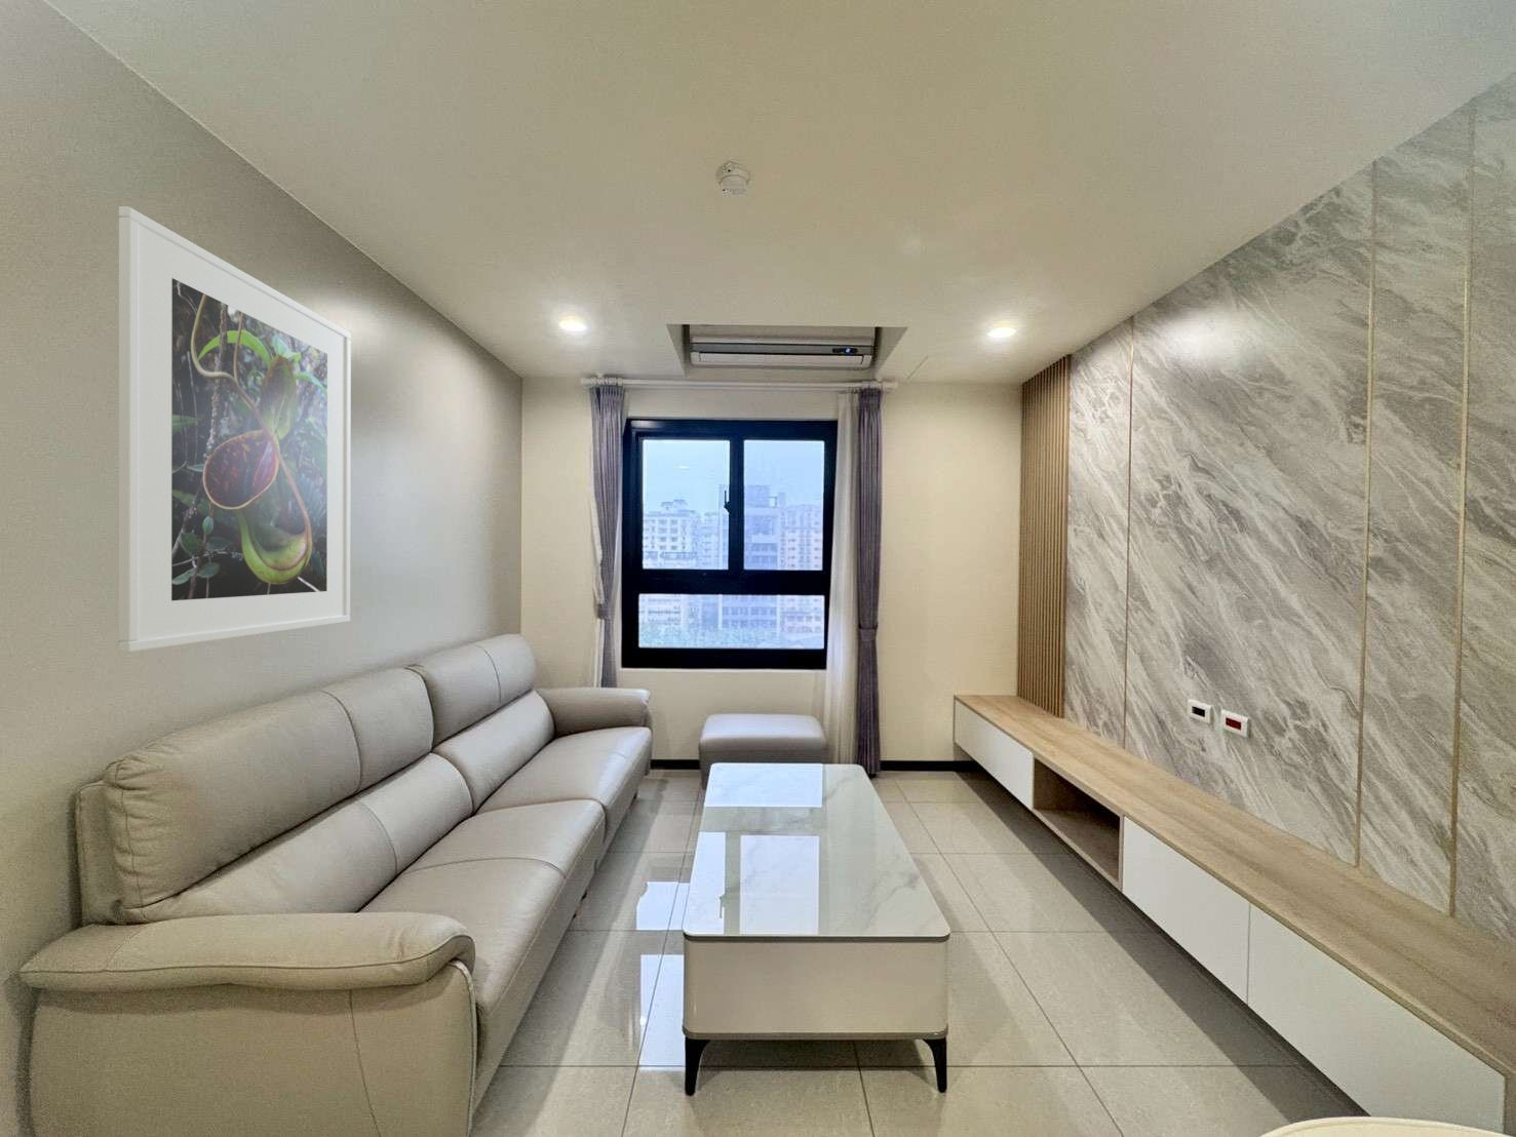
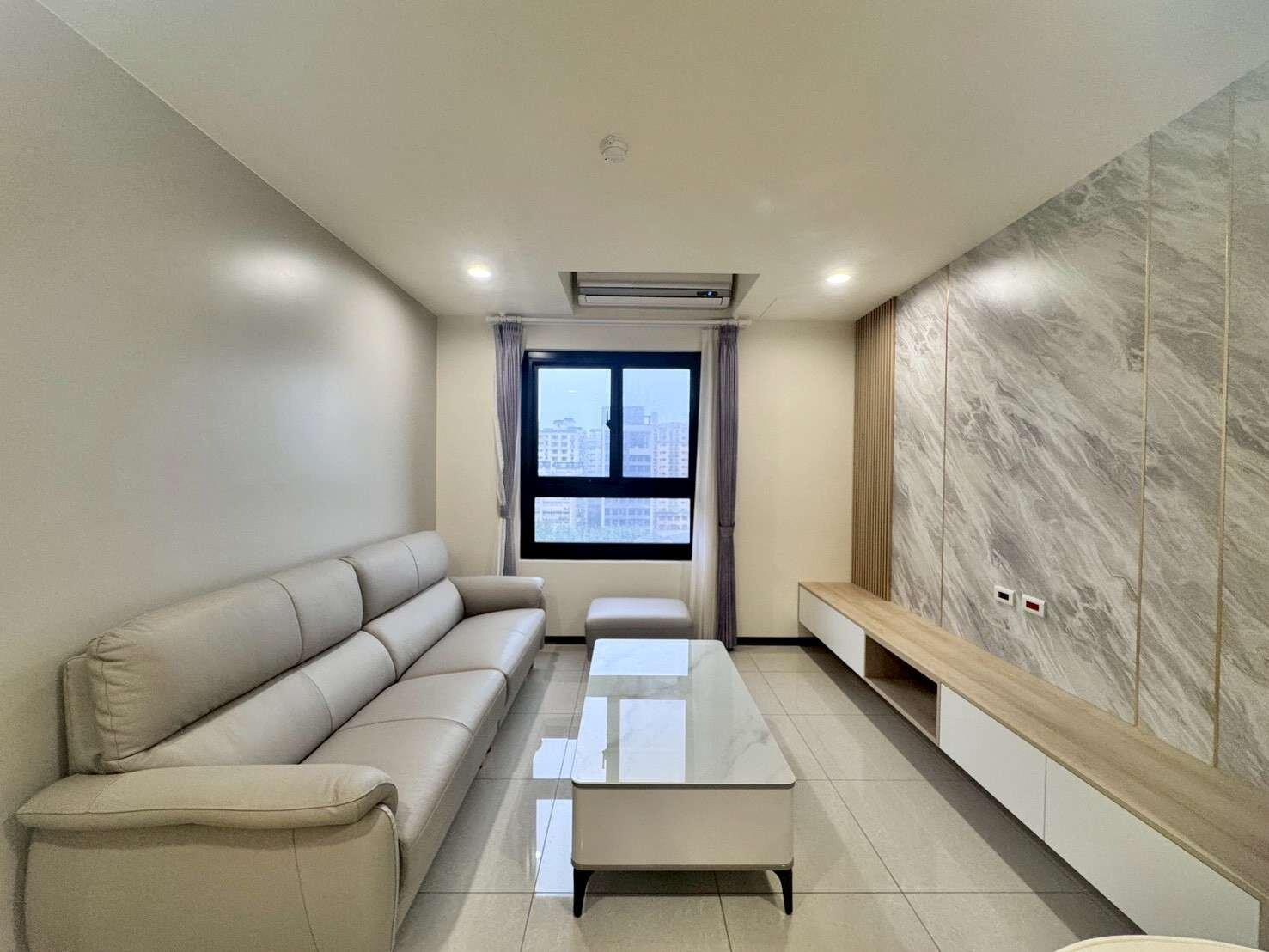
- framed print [117,205,352,653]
